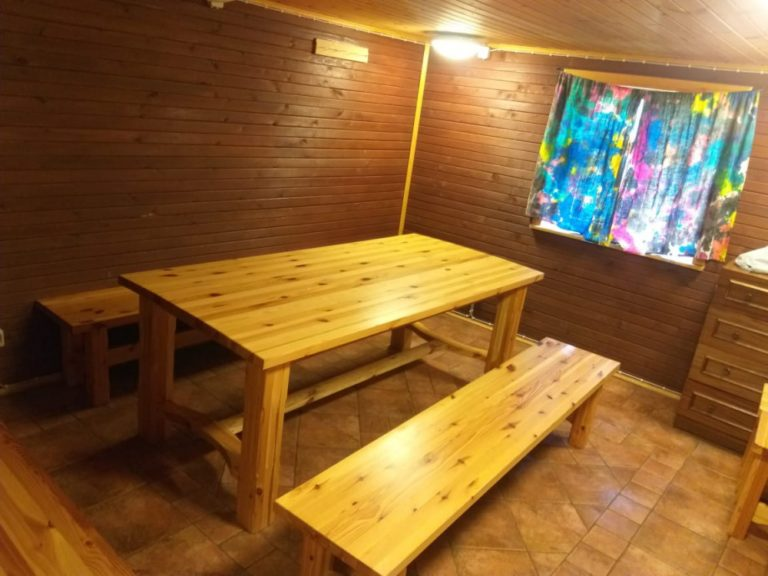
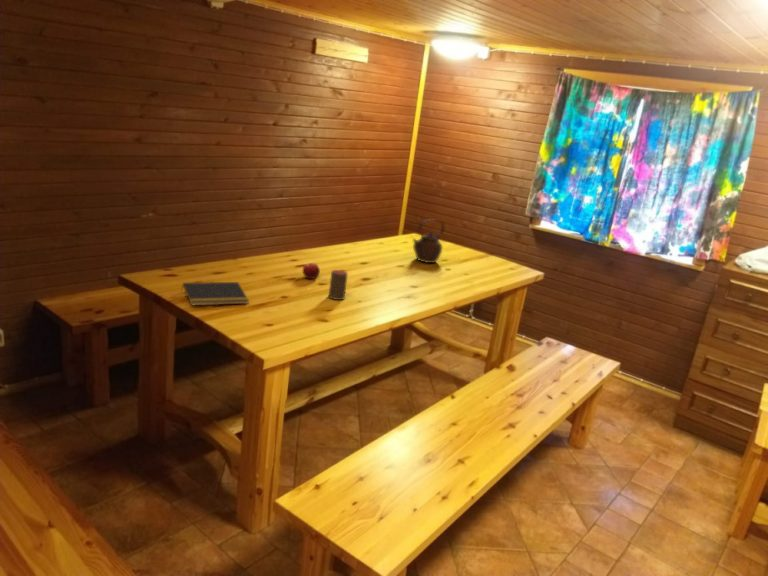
+ fruit [302,262,321,280]
+ teapot [411,218,445,264]
+ notepad [180,281,250,306]
+ cup [327,269,349,301]
